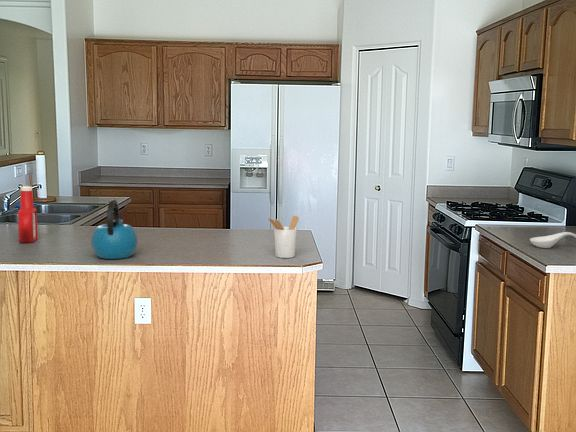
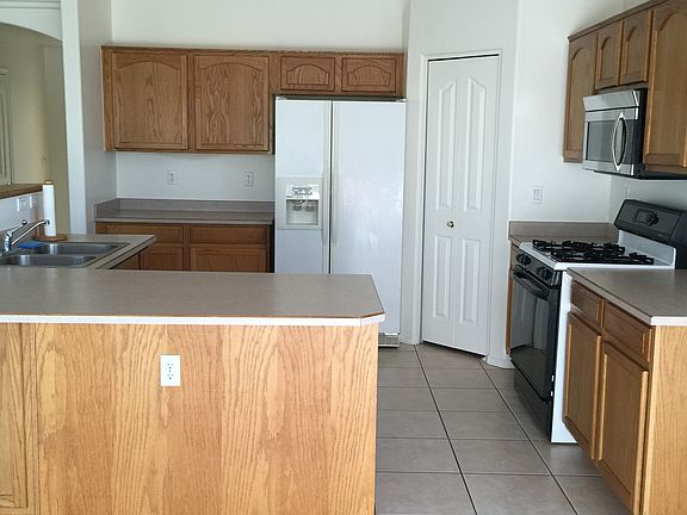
- utensil holder [267,215,300,259]
- spoon rest [529,231,576,249]
- soap bottle [17,186,39,244]
- kettle [90,199,138,260]
